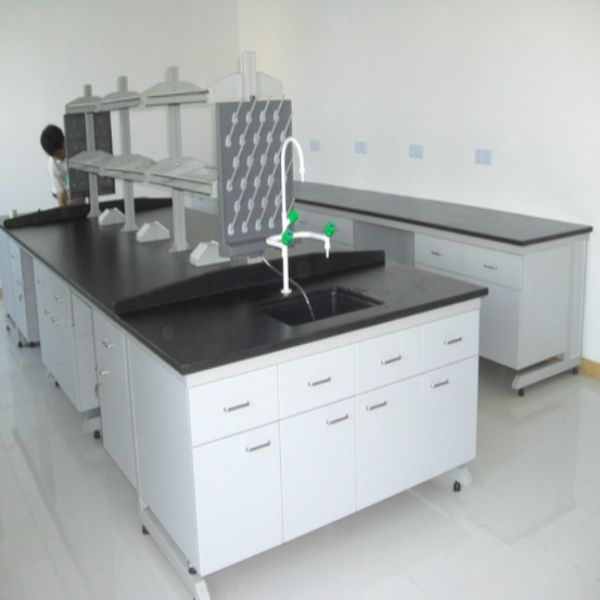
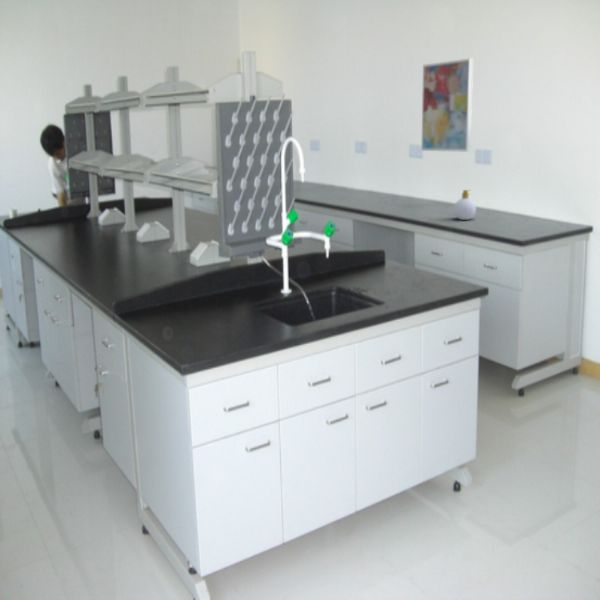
+ soap bottle [453,189,477,221]
+ wall art [420,57,474,153]
